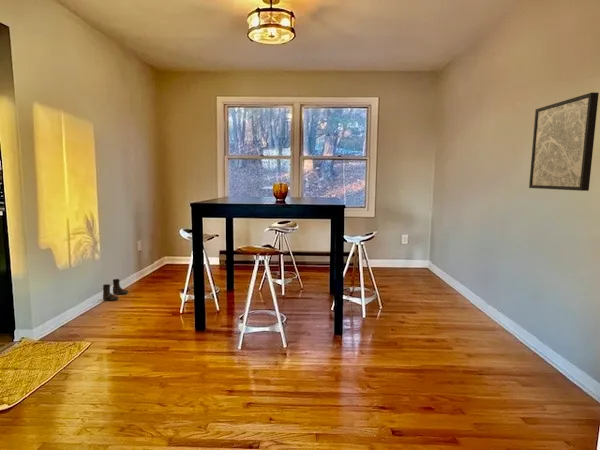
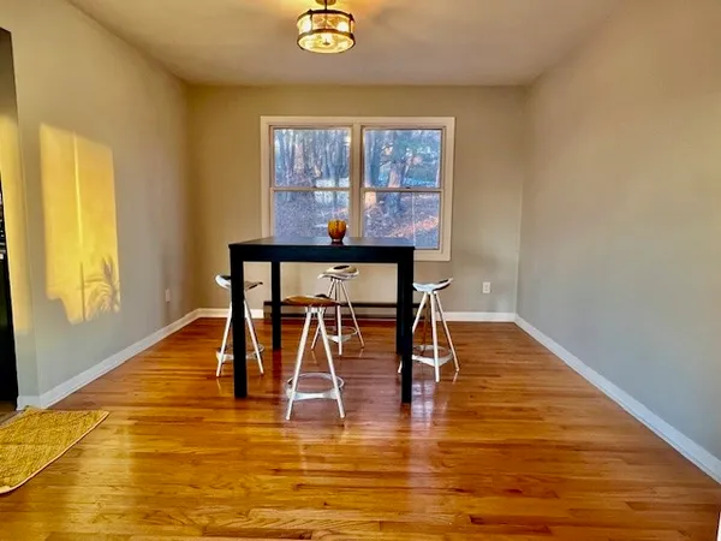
- wall art [528,92,600,192]
- boots [102,278,130,302]
